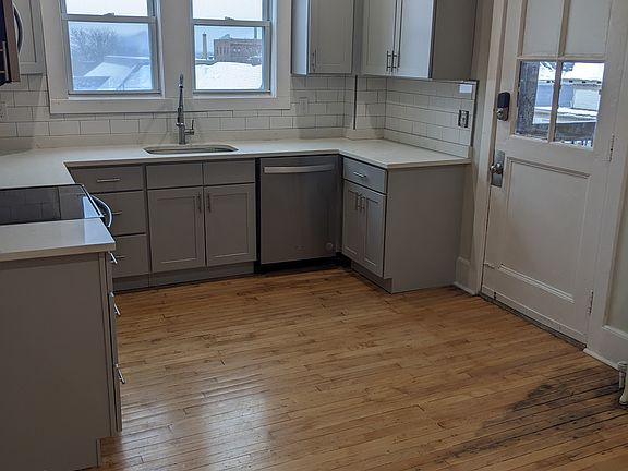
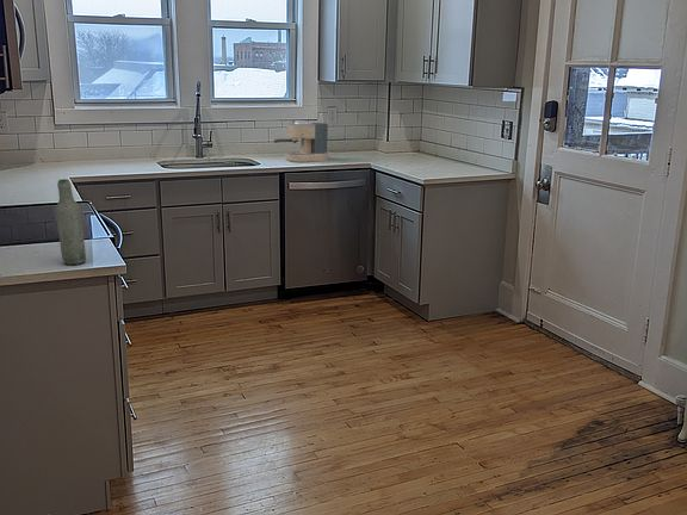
+ bottle [55,178,87,266]
+ coffee maker [273,120,329,163]
